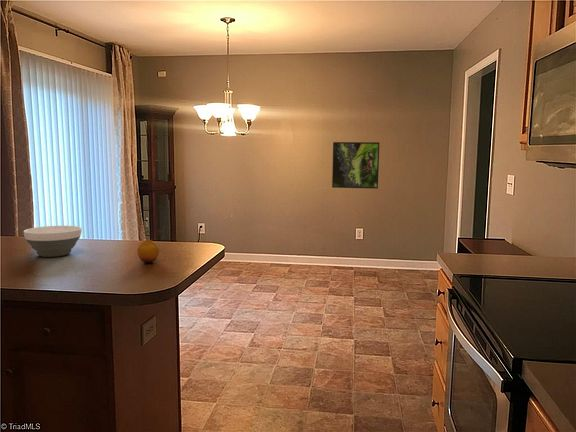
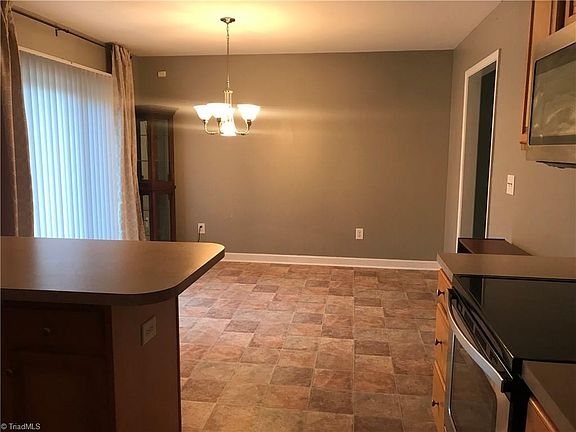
- bowl [23,225,83,258]
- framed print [331,141,380,190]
- fruit [136,239,160,264]
